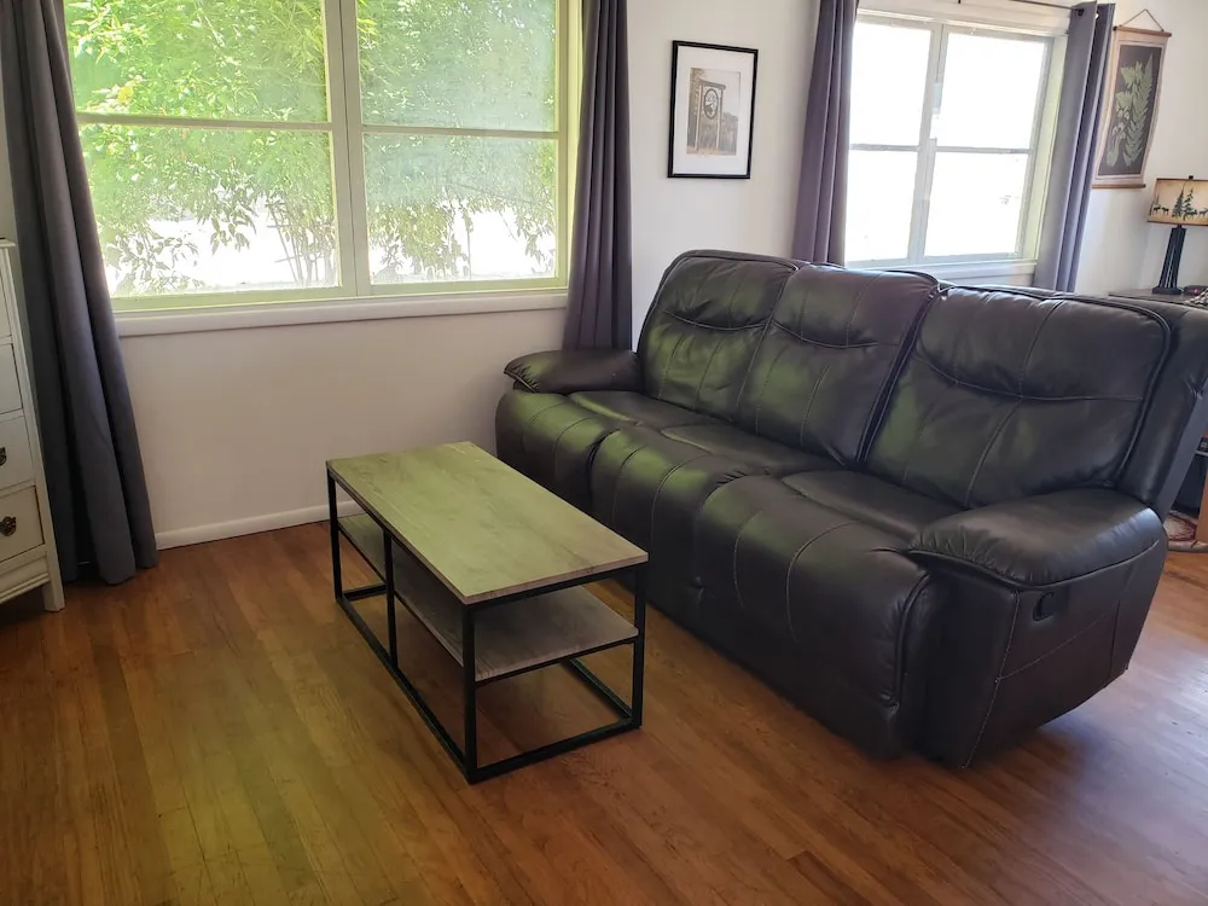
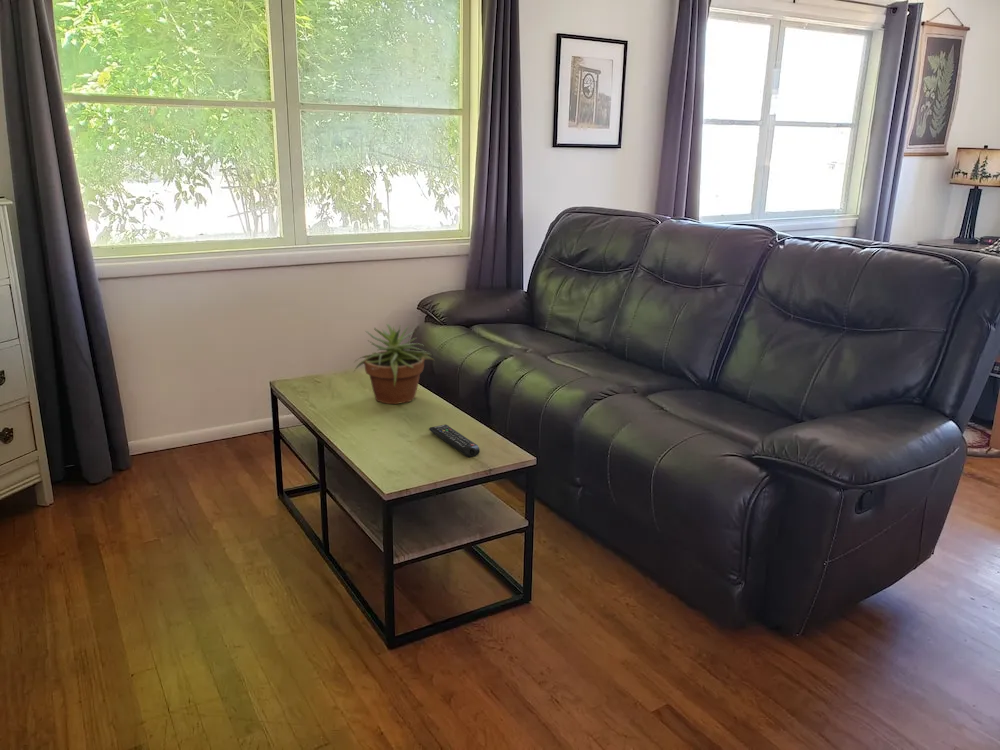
+ remote control [428,424,481,458]
+ potted plant [353,323,436,405]
